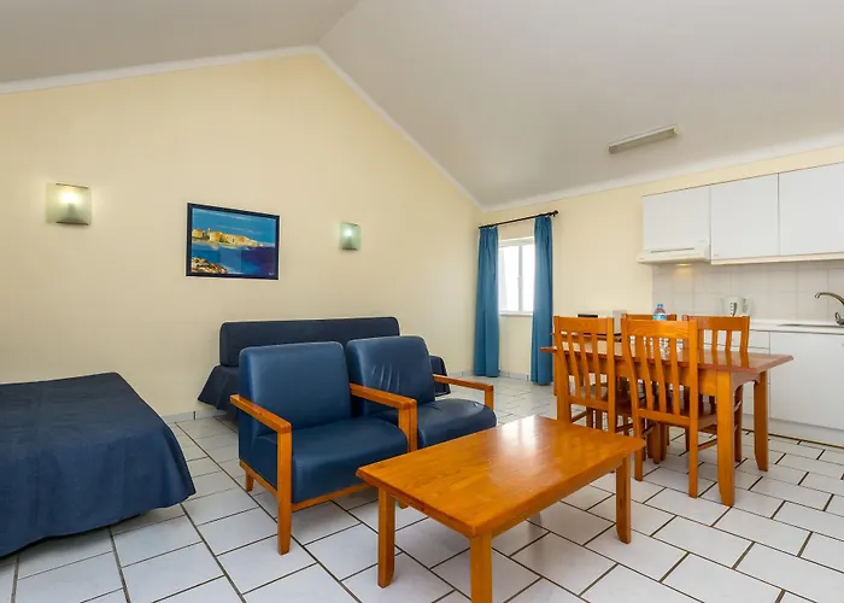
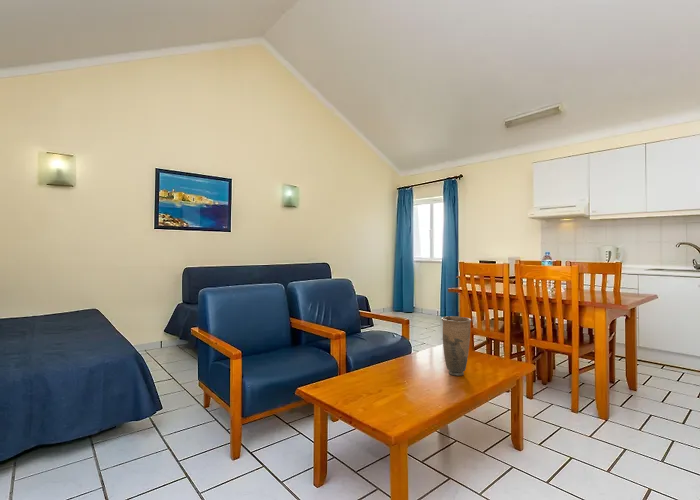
+ vase [441,315,472,377]
